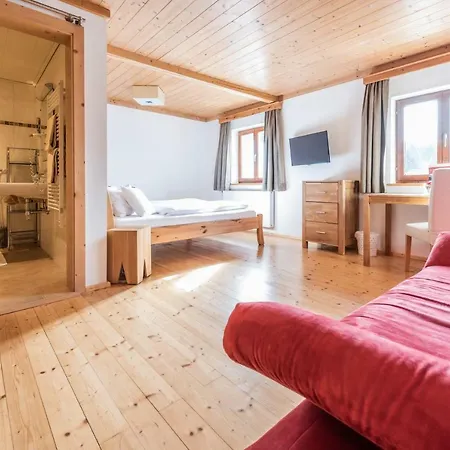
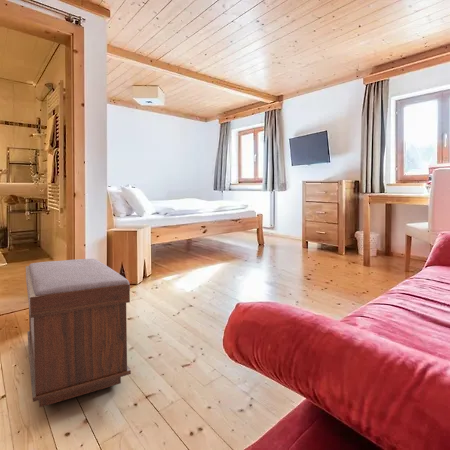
+ bench [25,258,132,408]
